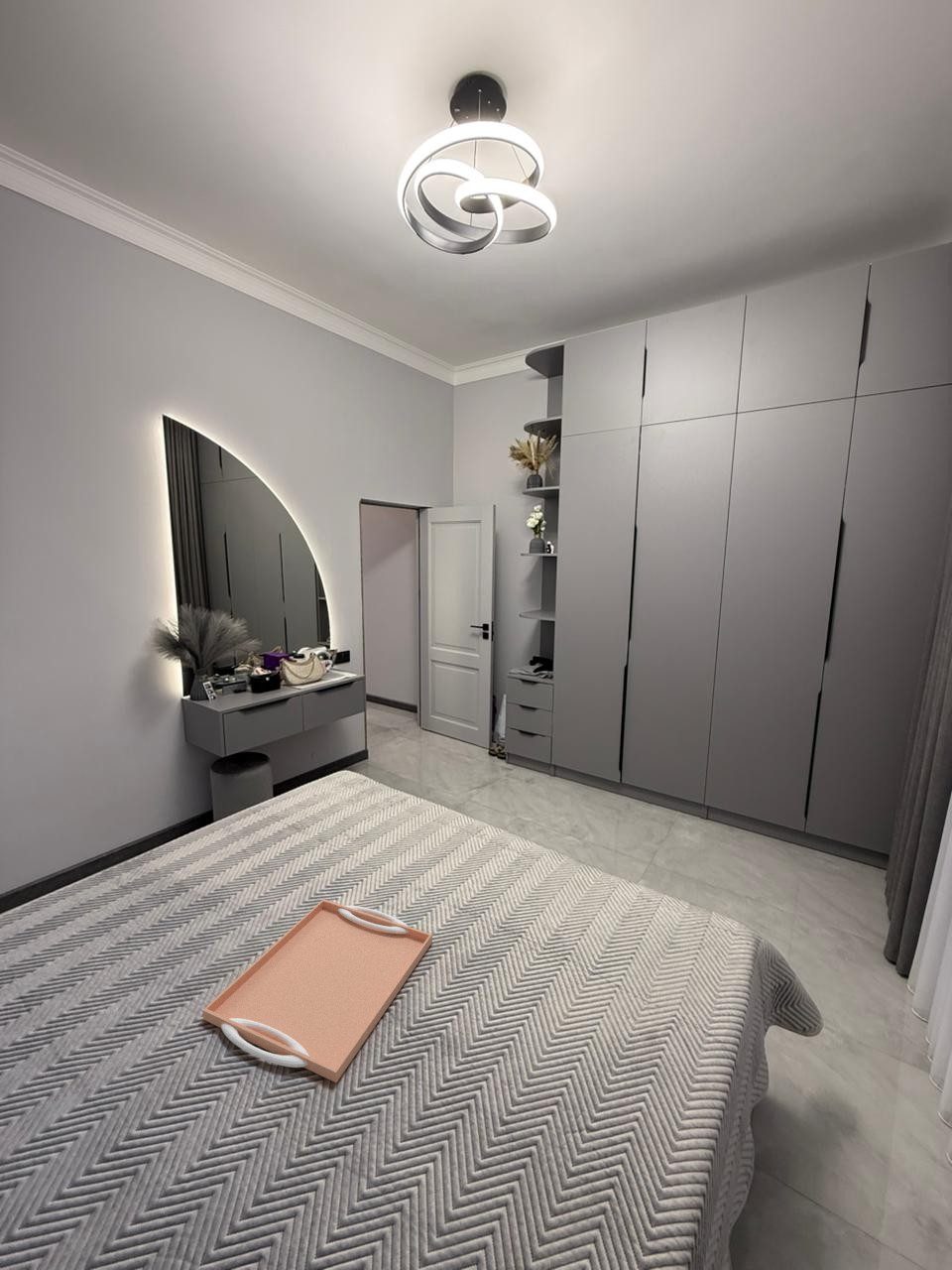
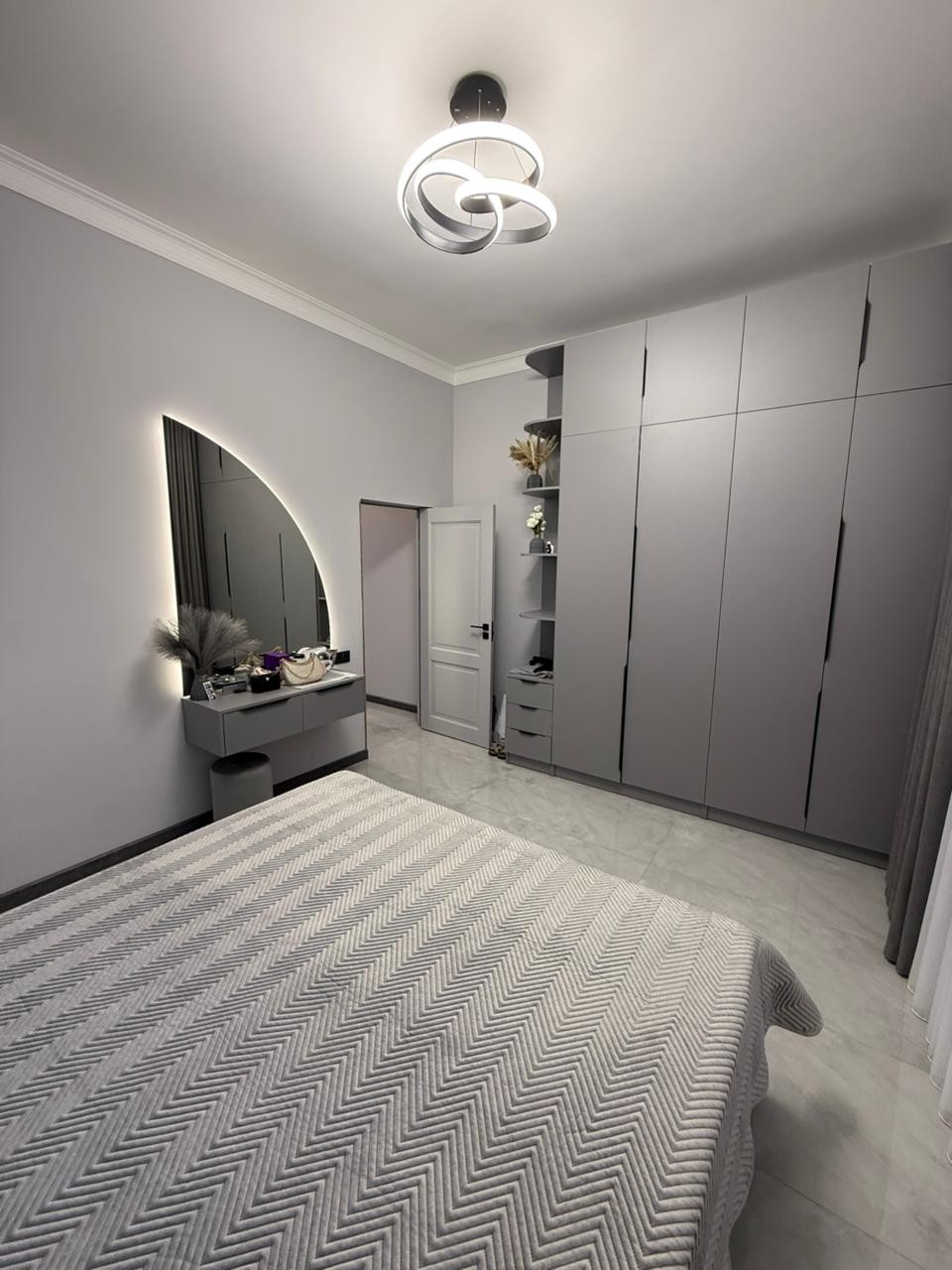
- serving tray [201,898,433,1083]
